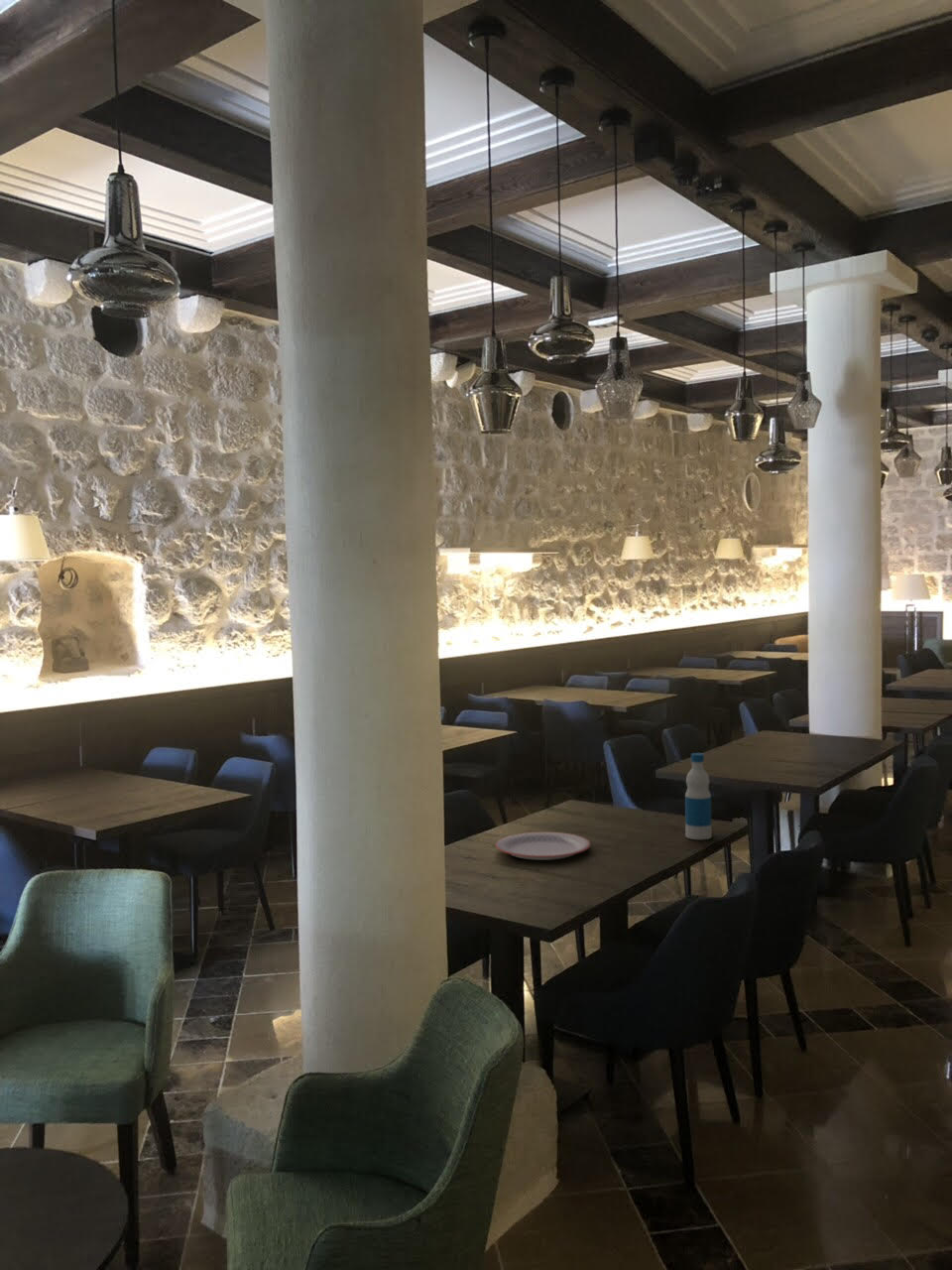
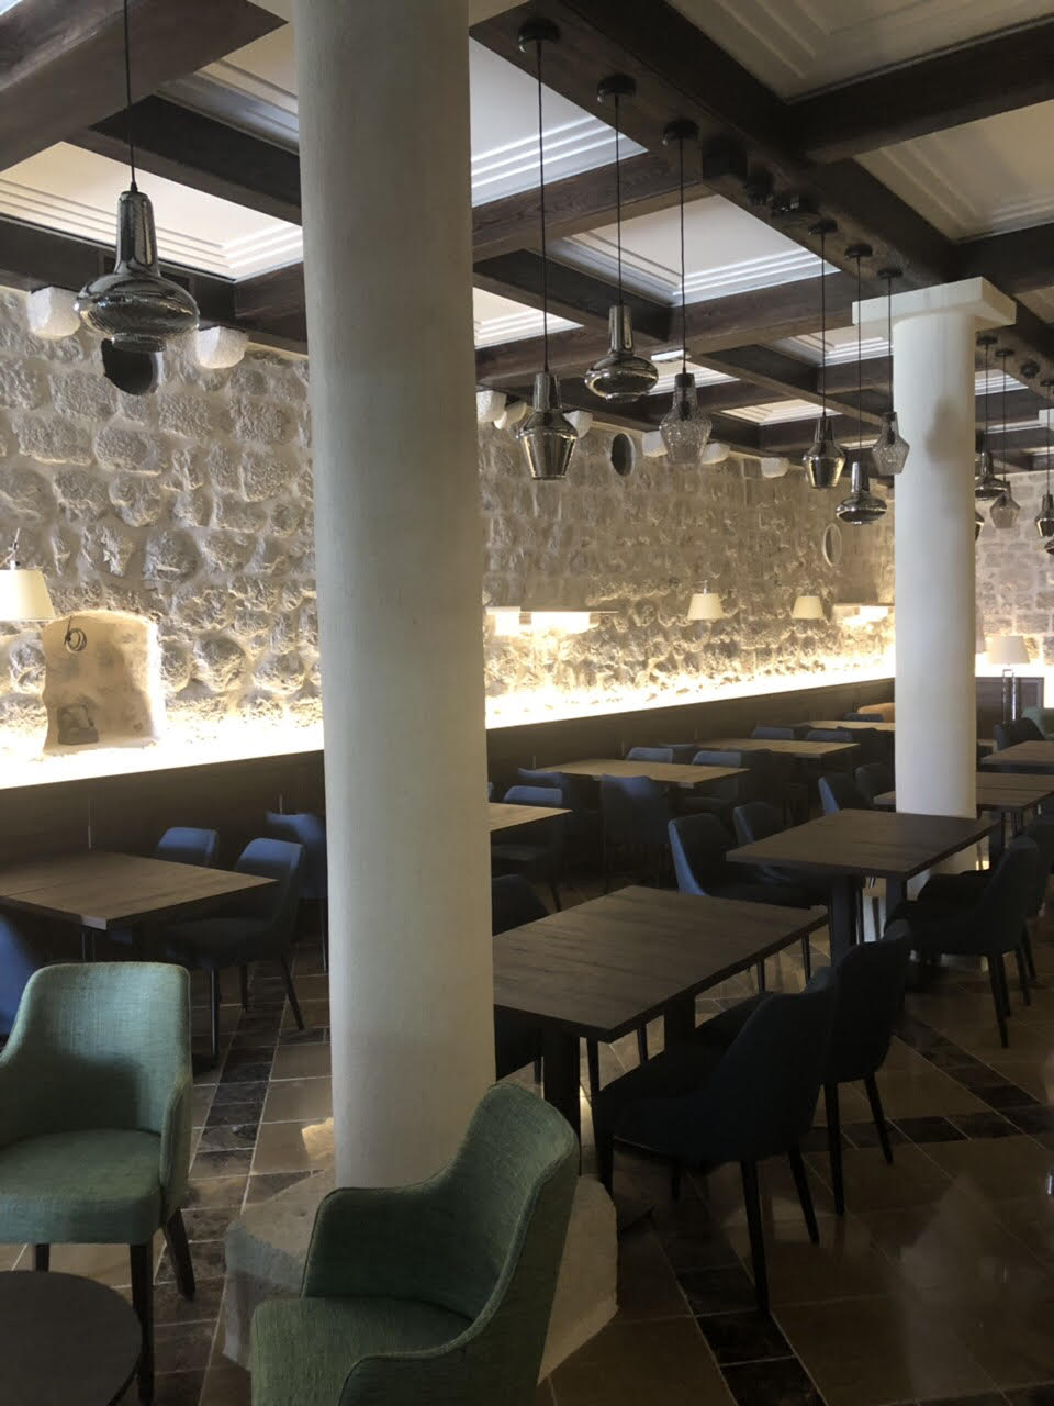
- bottle [684,752,712,840]
- plate [495,831,591,861]
